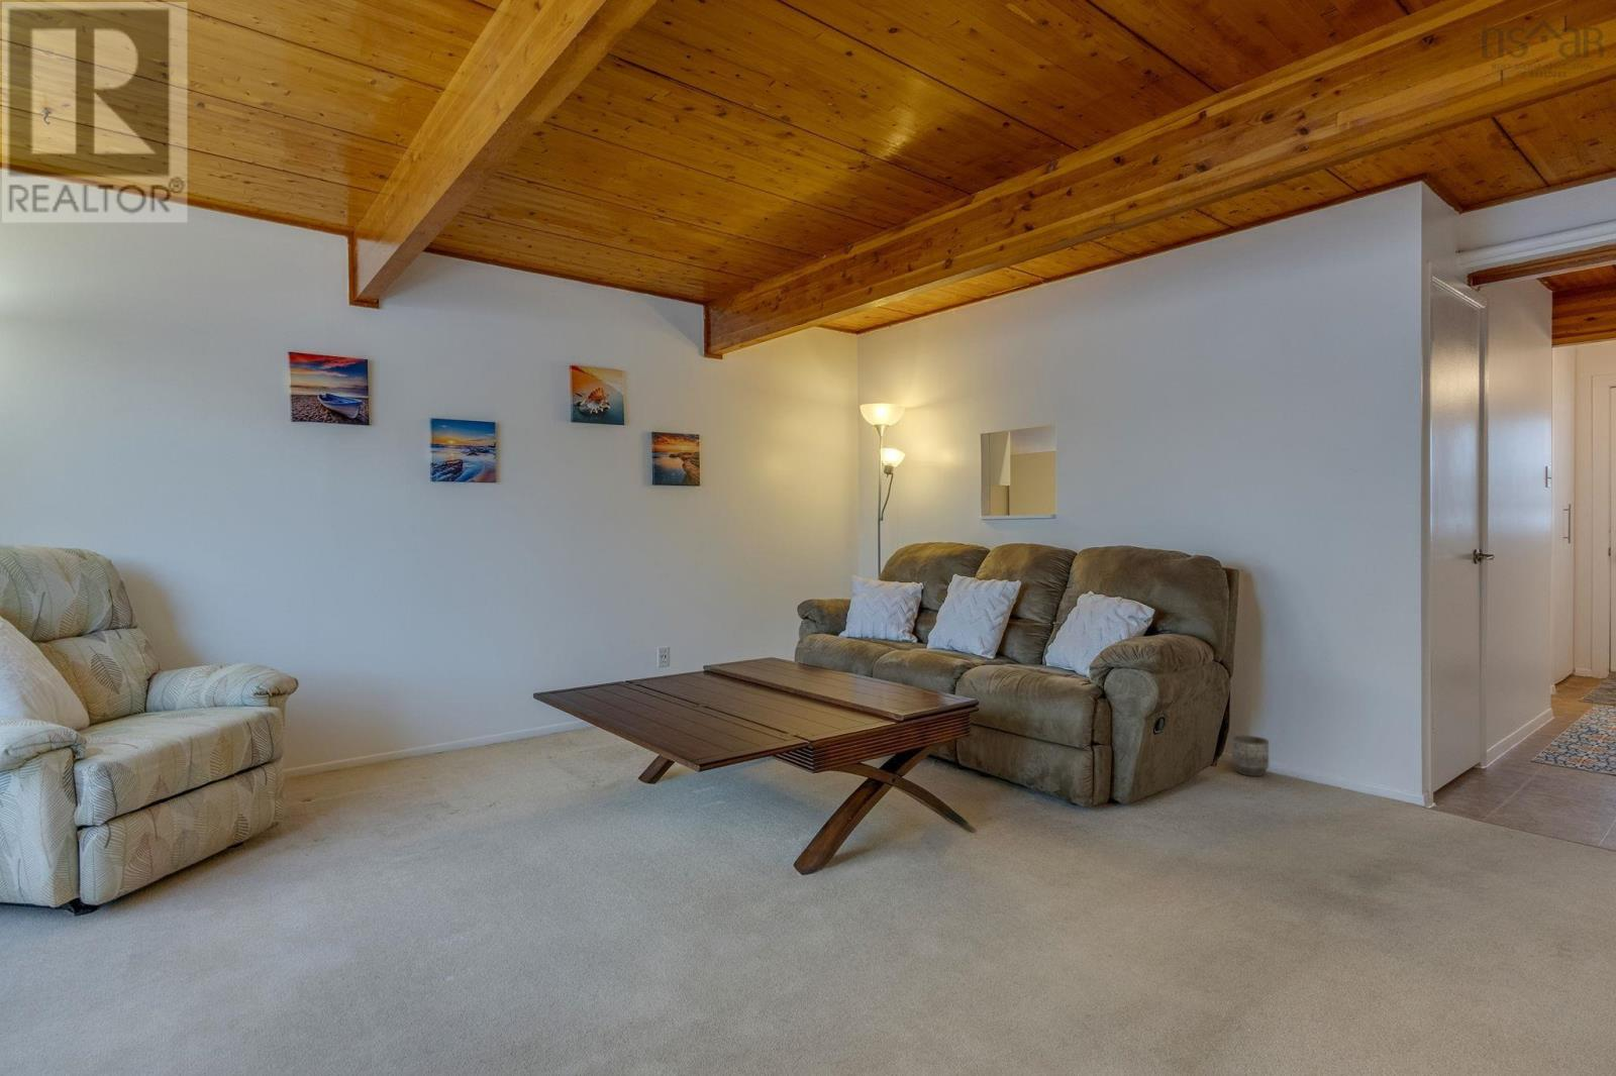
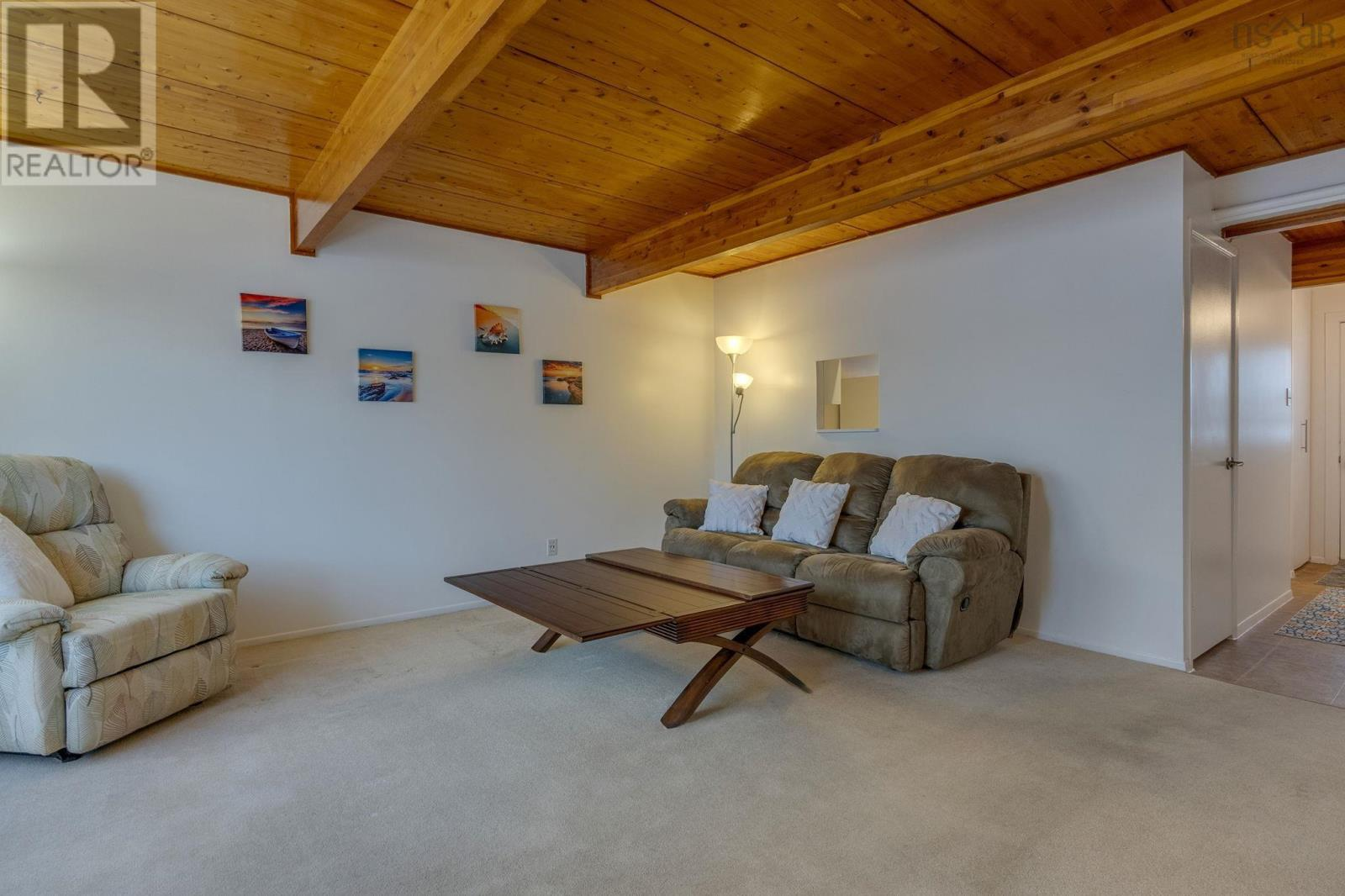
- planter [1232,734,1270,777]
